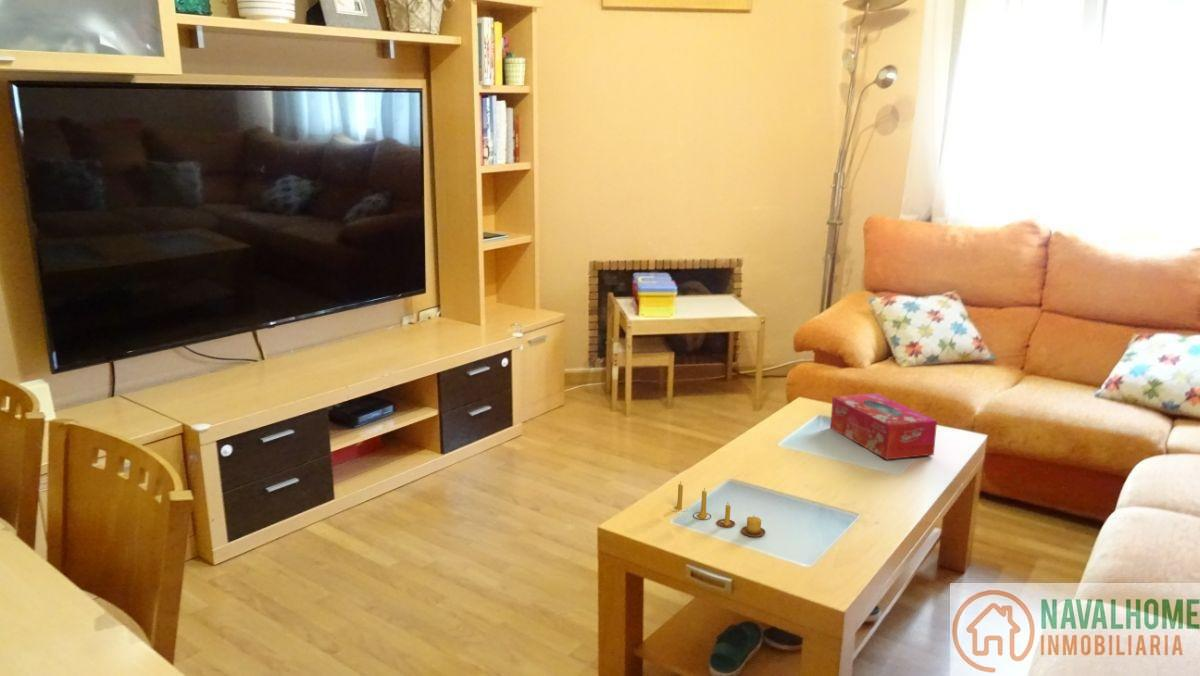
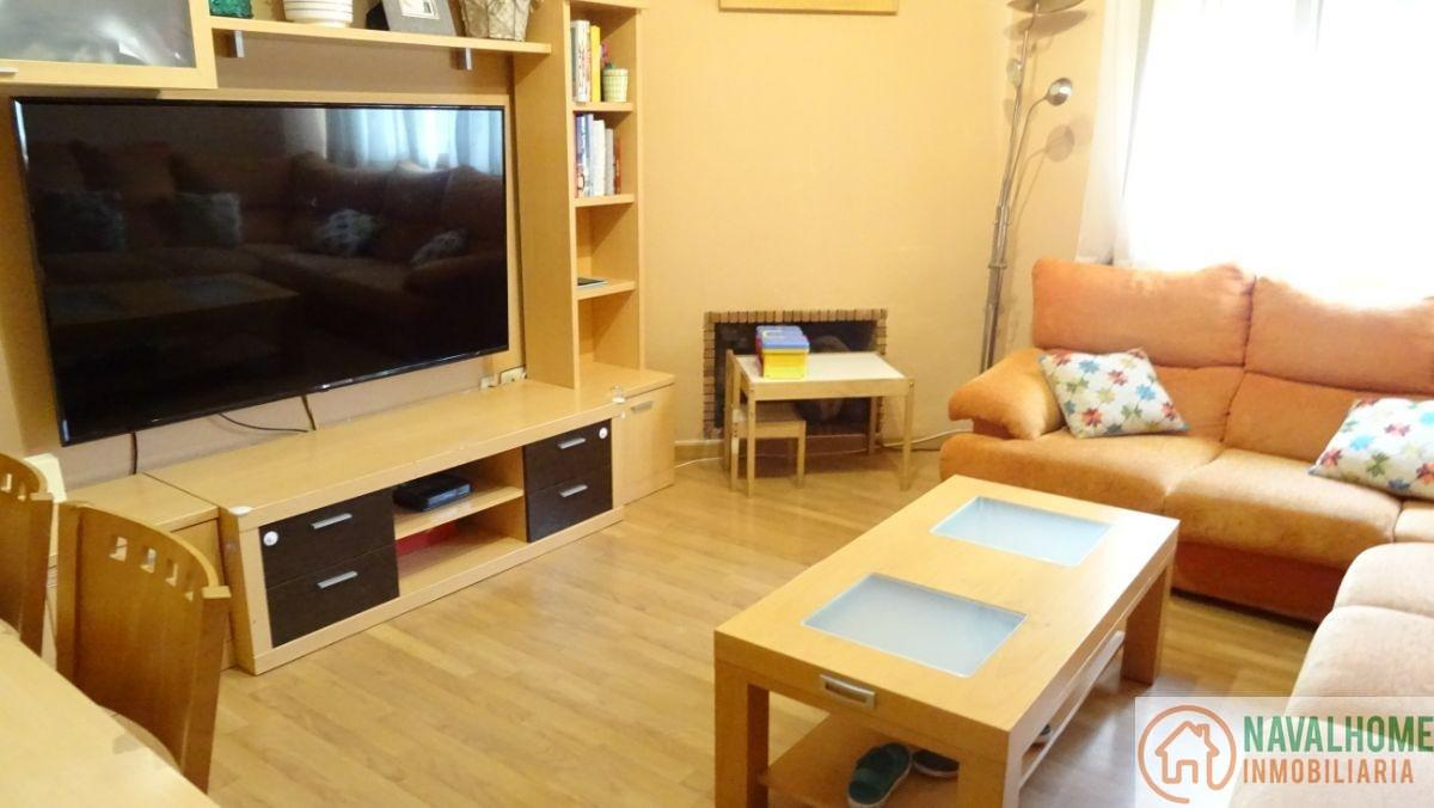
- candle [669,481,766,538]
- tissue box [829,392,938,461]
